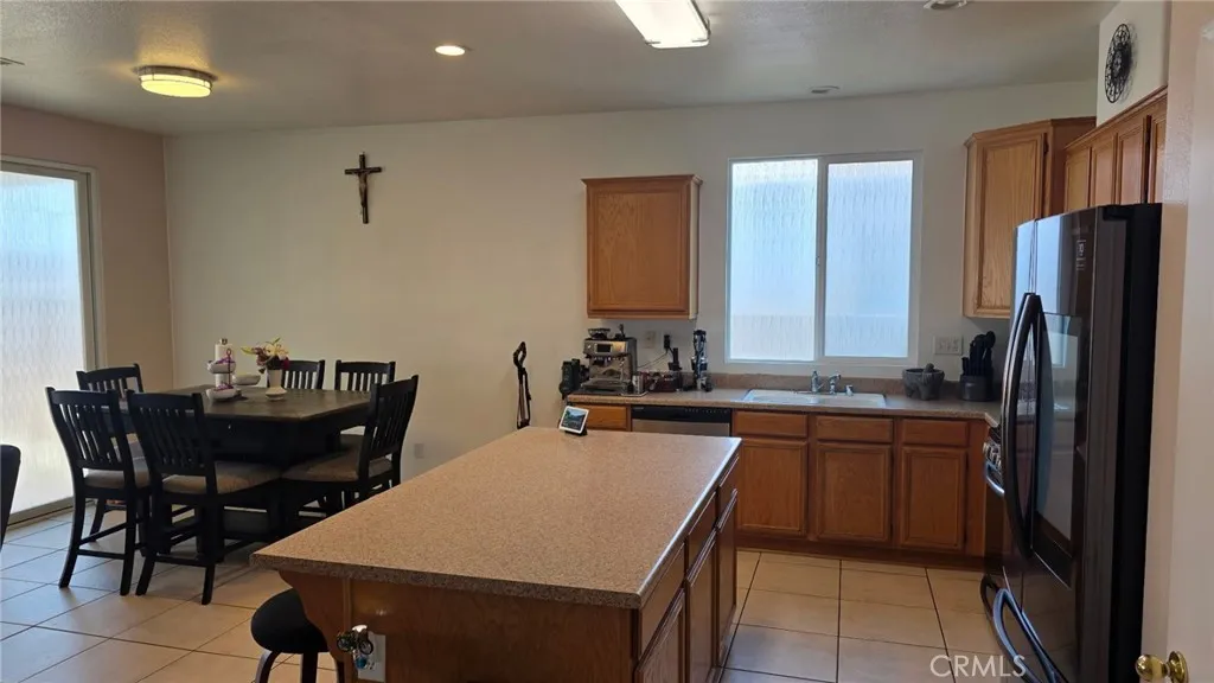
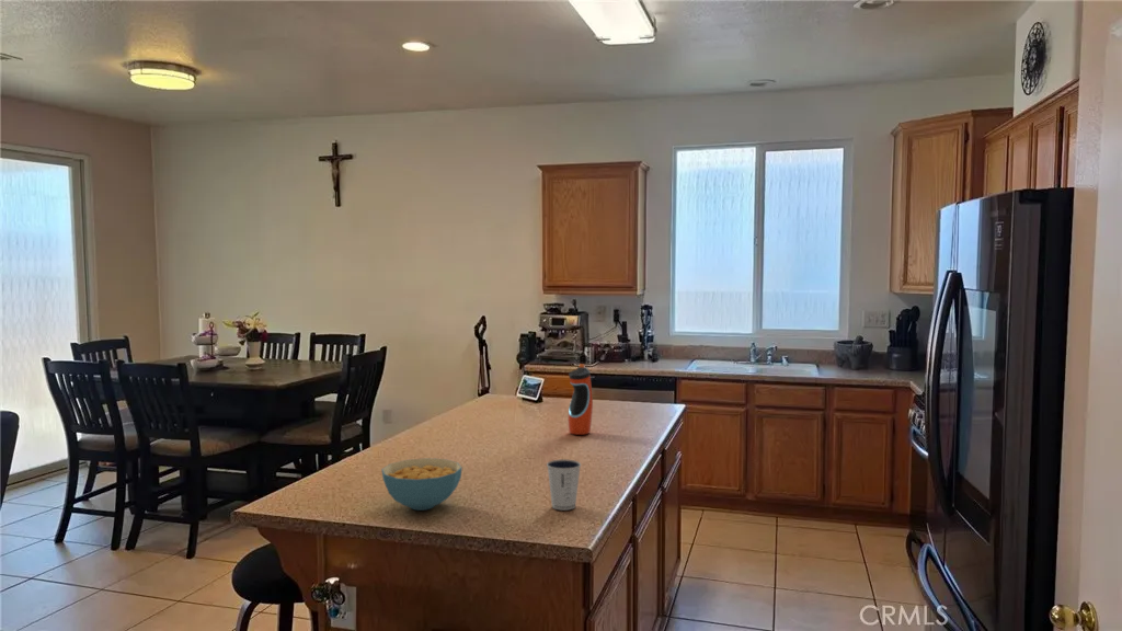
+ water bottle [566,363,594,436]
+ dixie cup [546,458,582,512]
+ cereal bowl [380,457,463,512]
